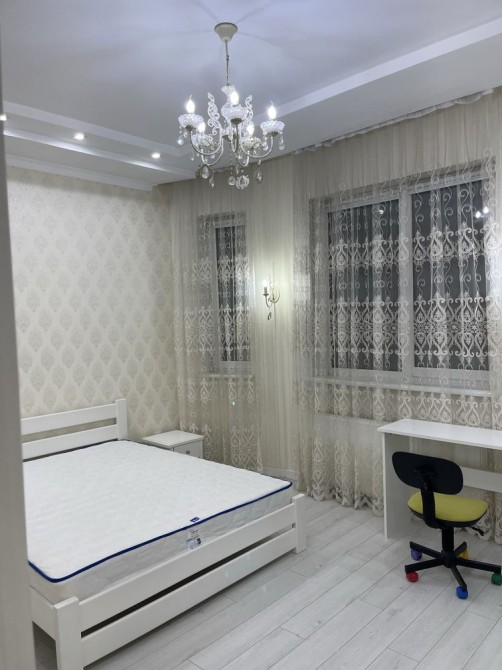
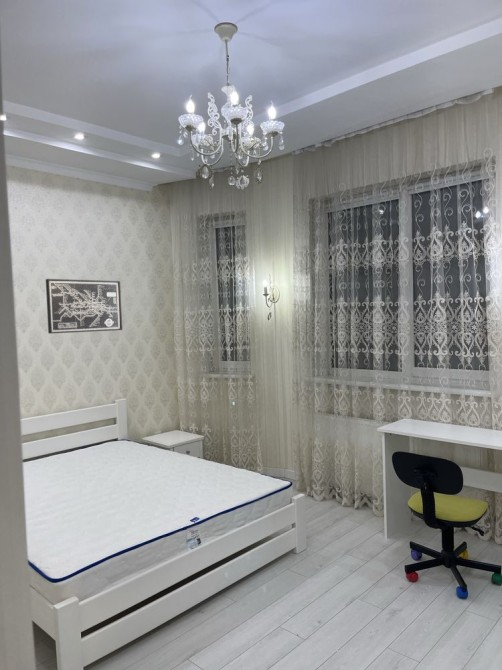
+ wall art [45,278,123,334]
